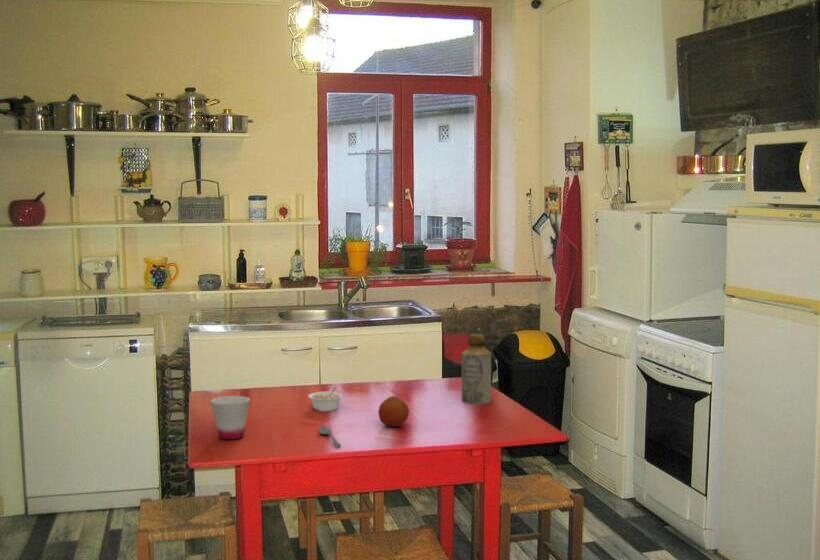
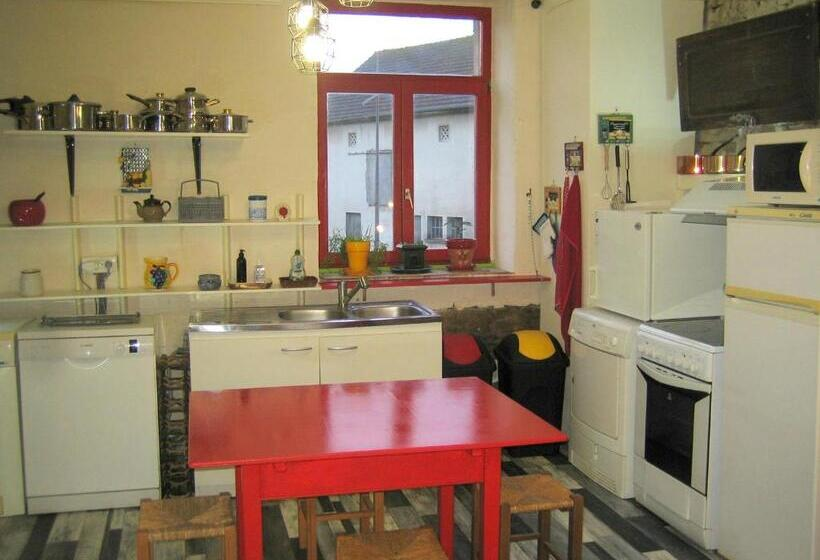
- cup [210,395,251,440]
- spoon [318,425,342,448]
- fruit [377,395,410,428]
- bottle [460,333,492,405]
- legume [307,386,344,413]
